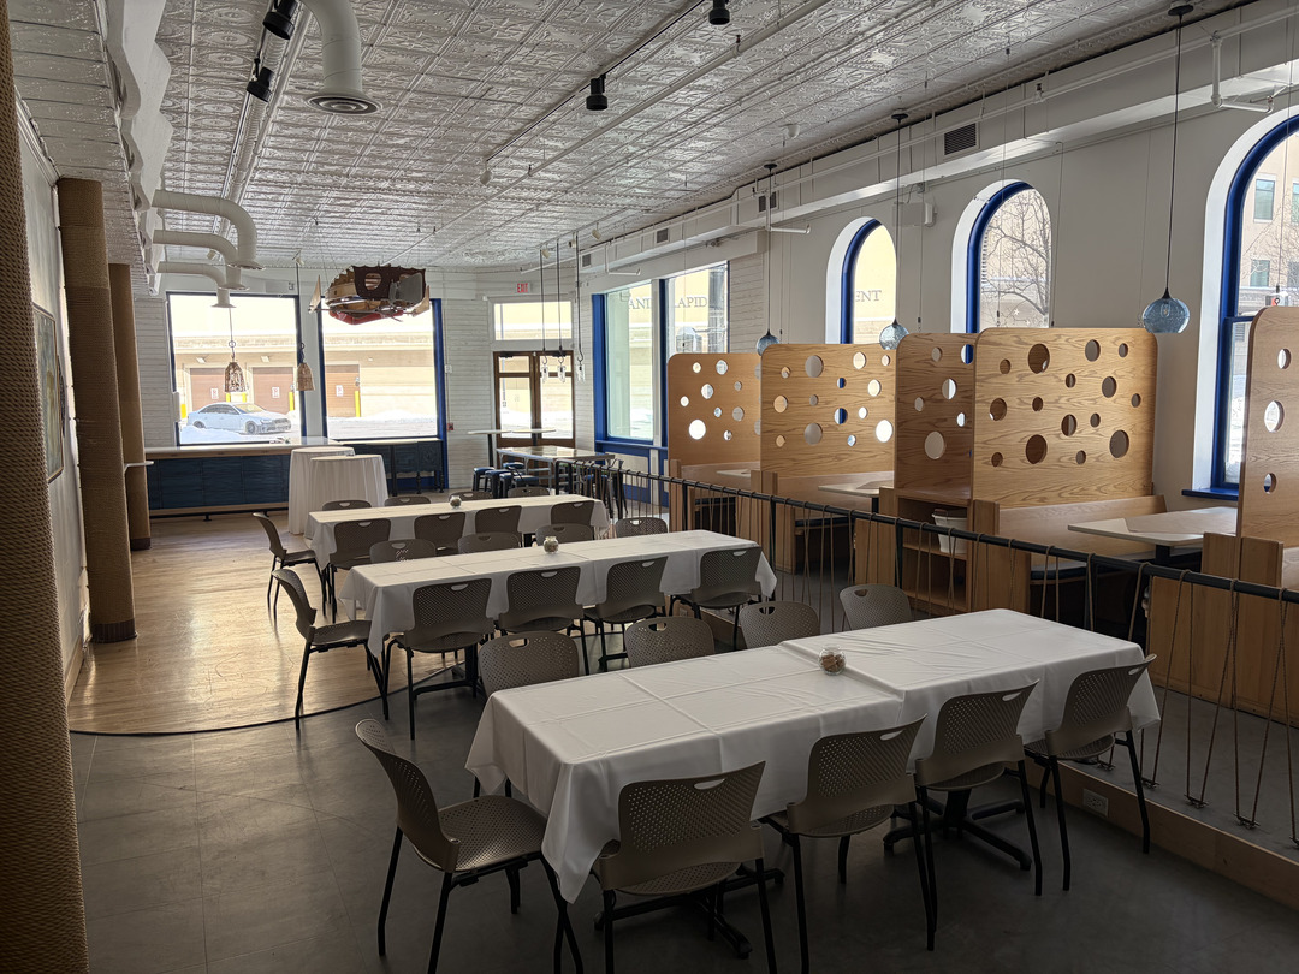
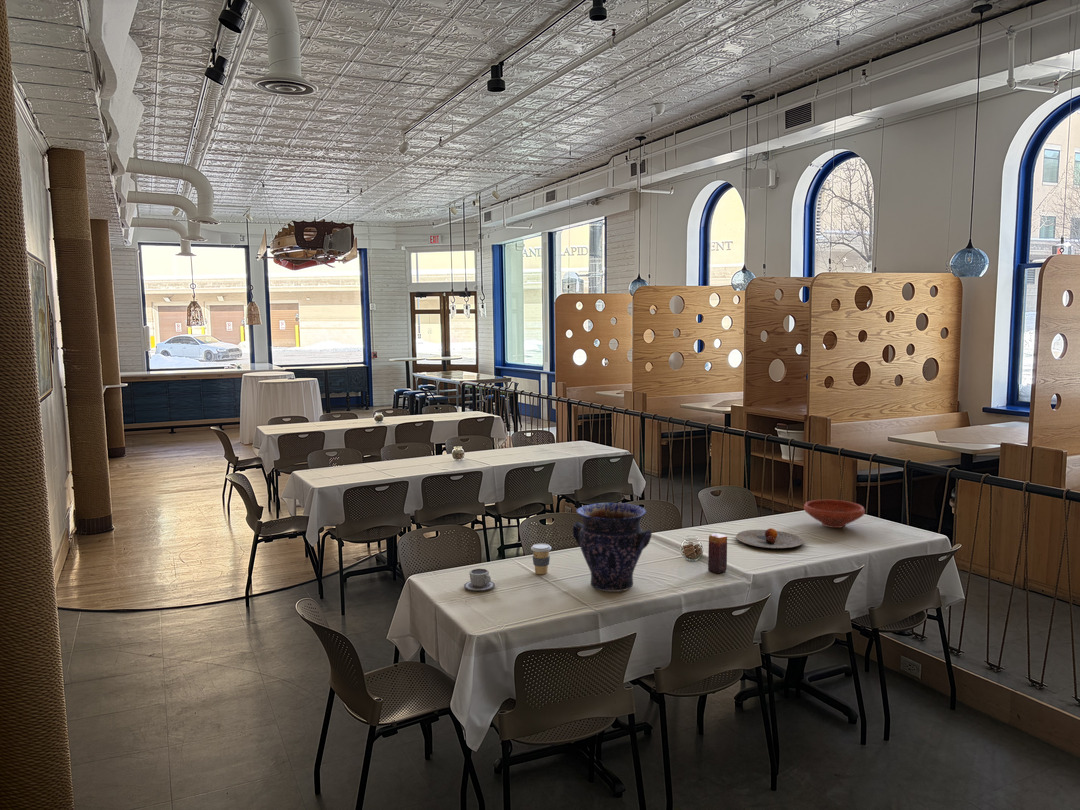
+ candle [707,533,728,574]
+ coffee cup [530,543,552,575]
+ plate [735,527,805,549]
+ vase [572,502,652,593]
+ bowl [803,499,866,529]
+ cup [463,567,496,592]
